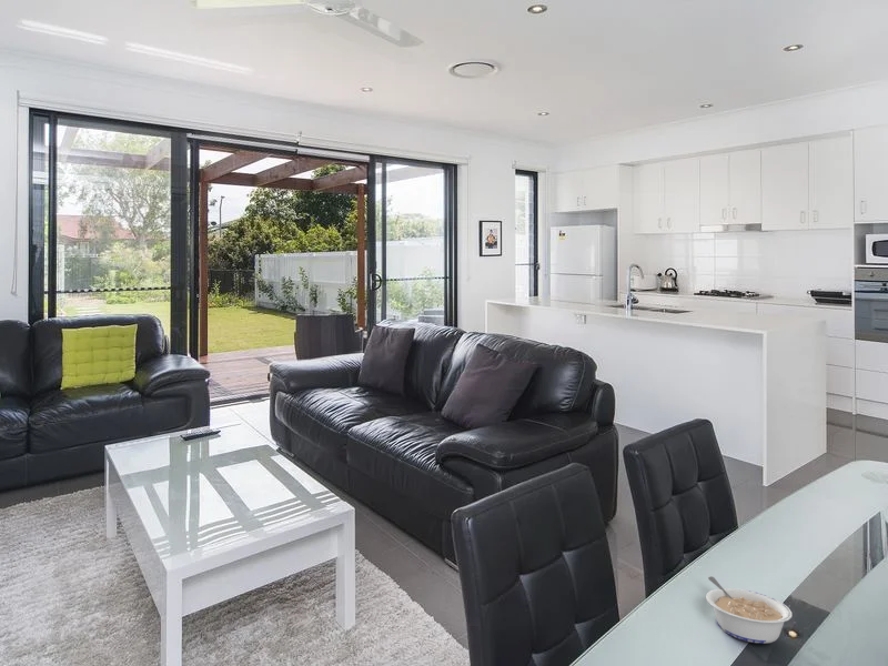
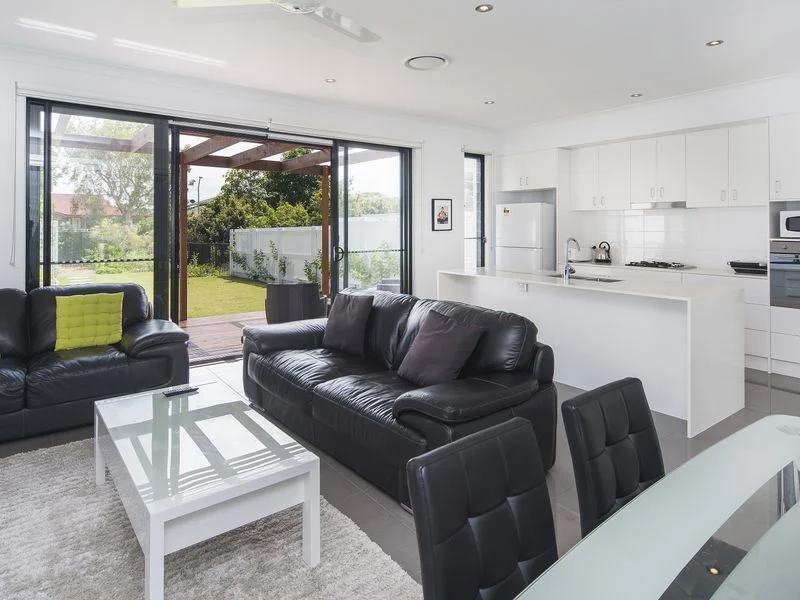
- legume [705,575,793,645]
